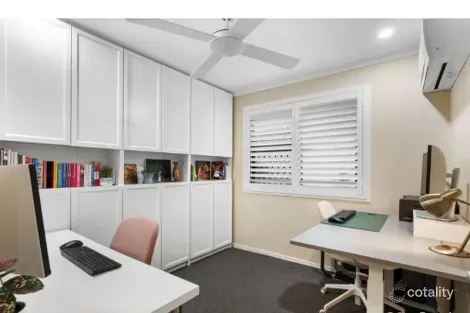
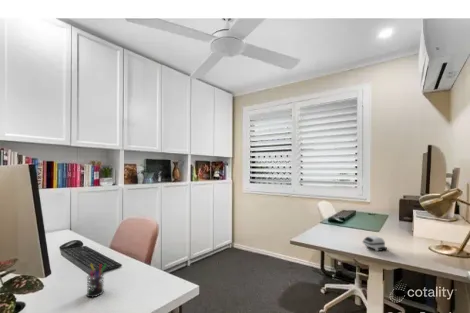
+ pen holder [86,263,108,298]
+ computer mouse [362,234,388,252]
